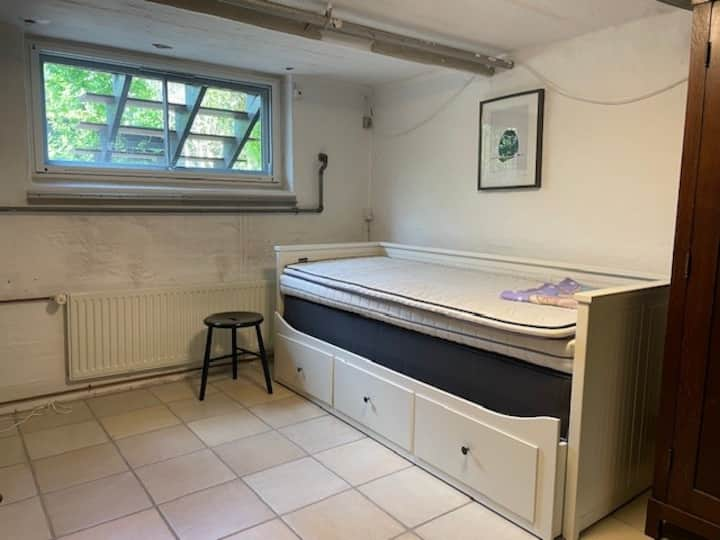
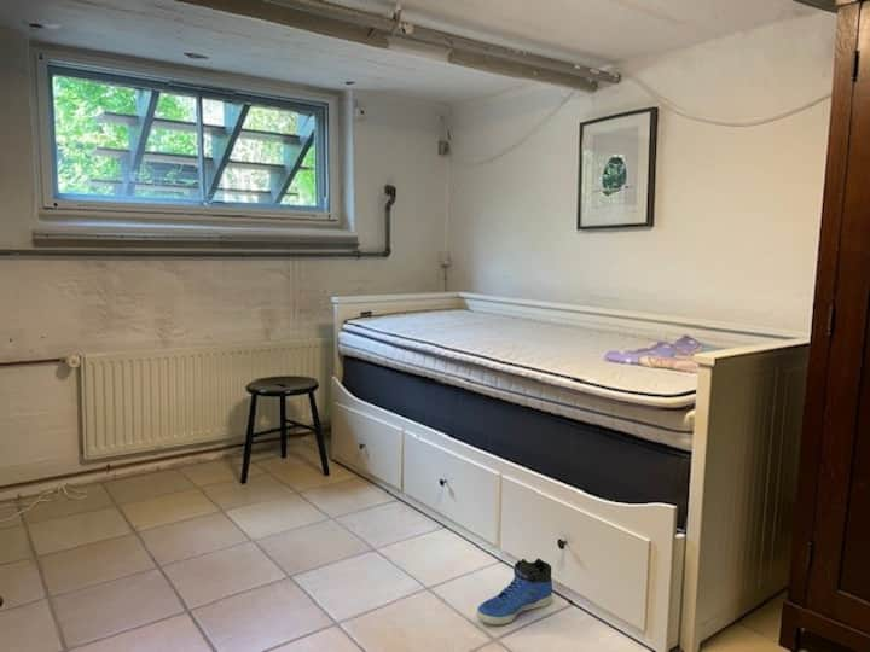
+ sneaker [476,558,553,625]
